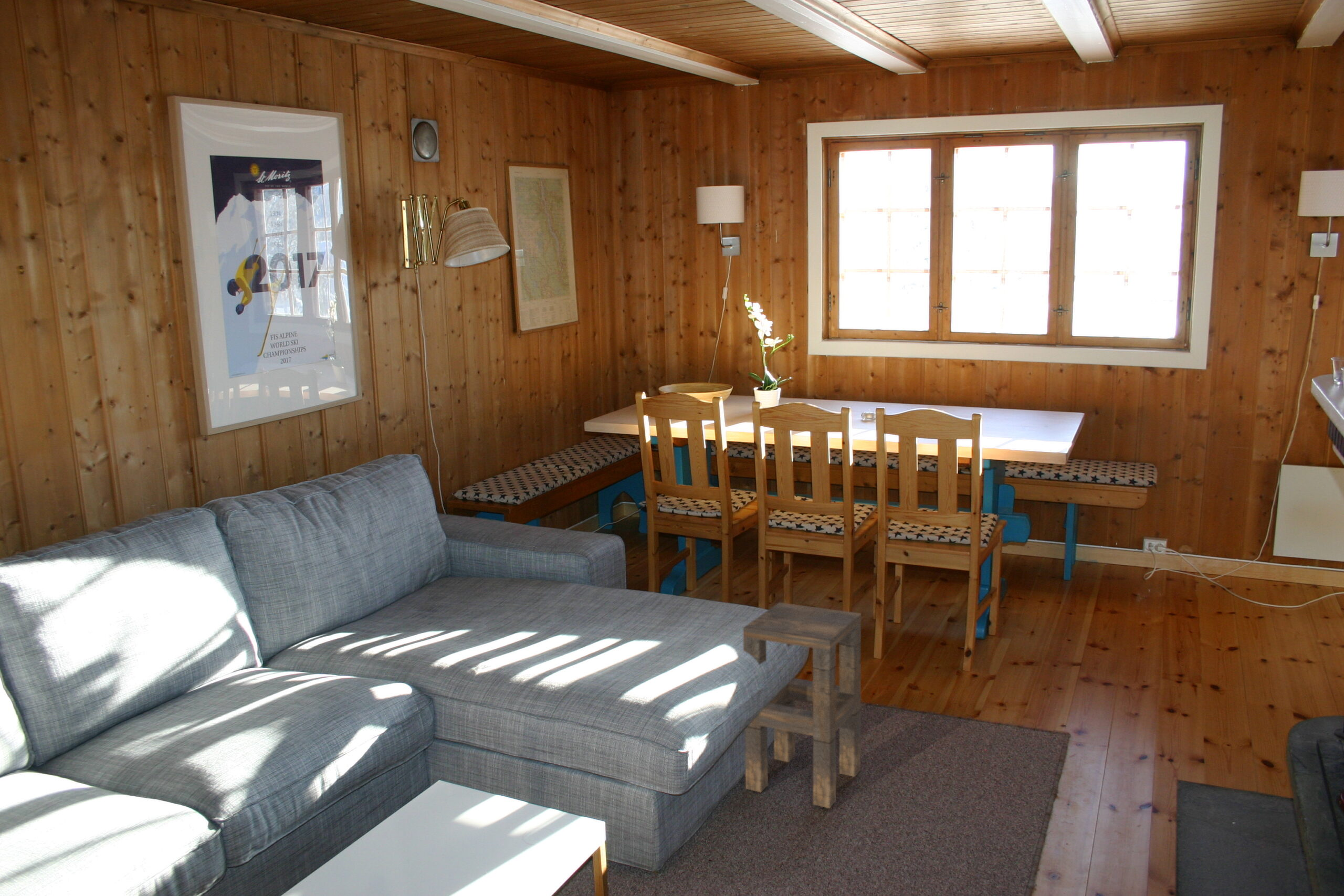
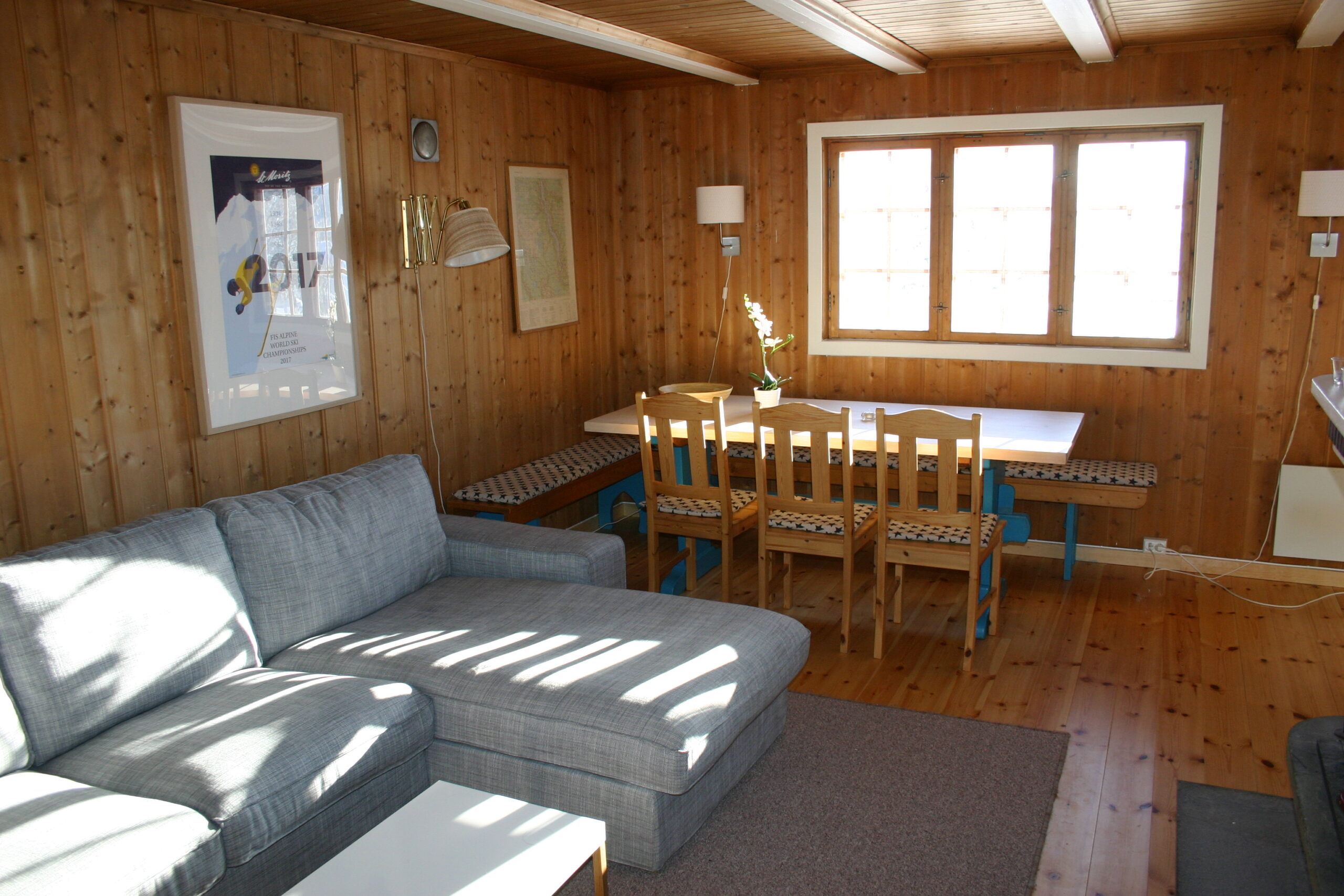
- side table [743,602,862,809]
